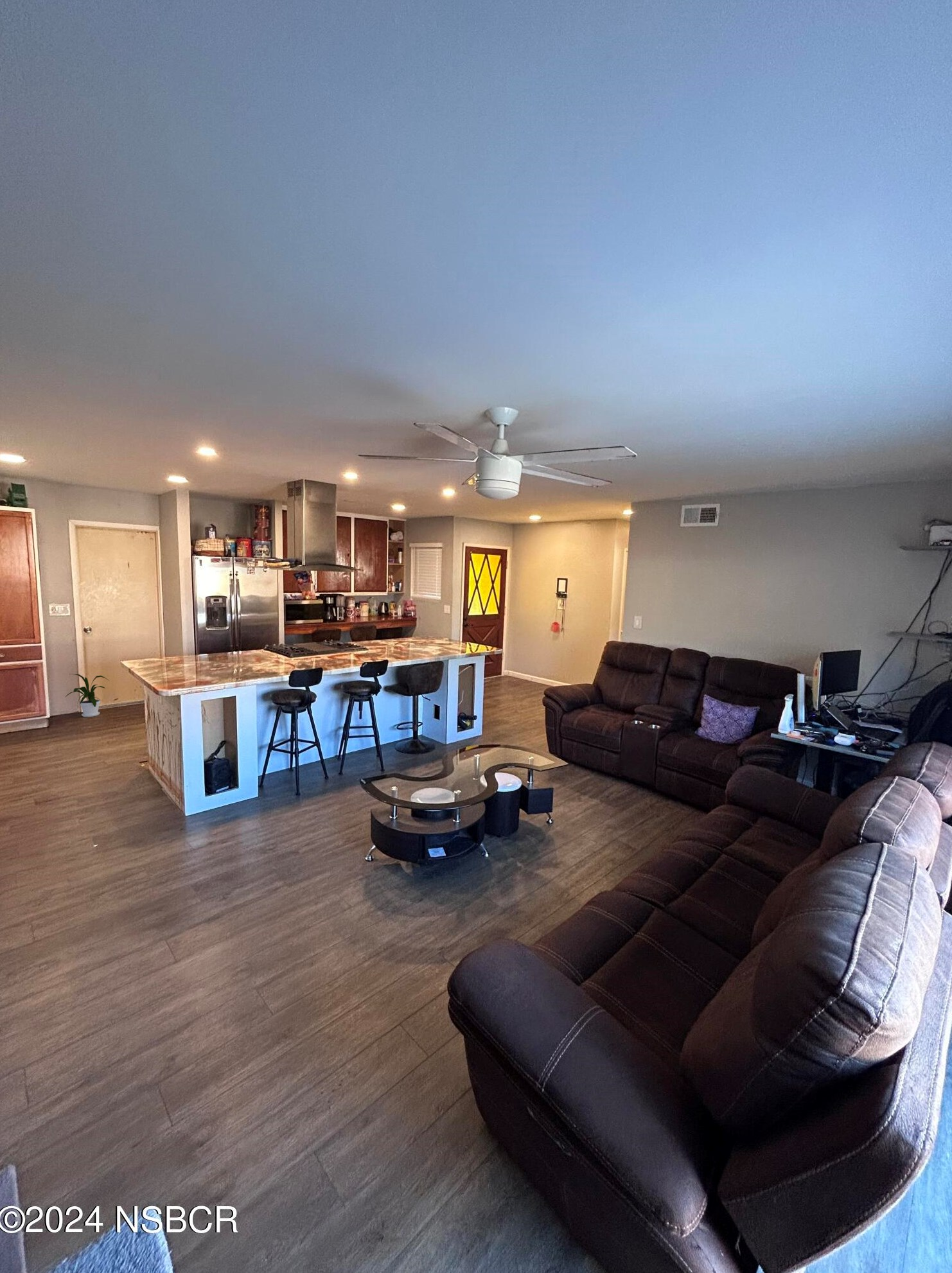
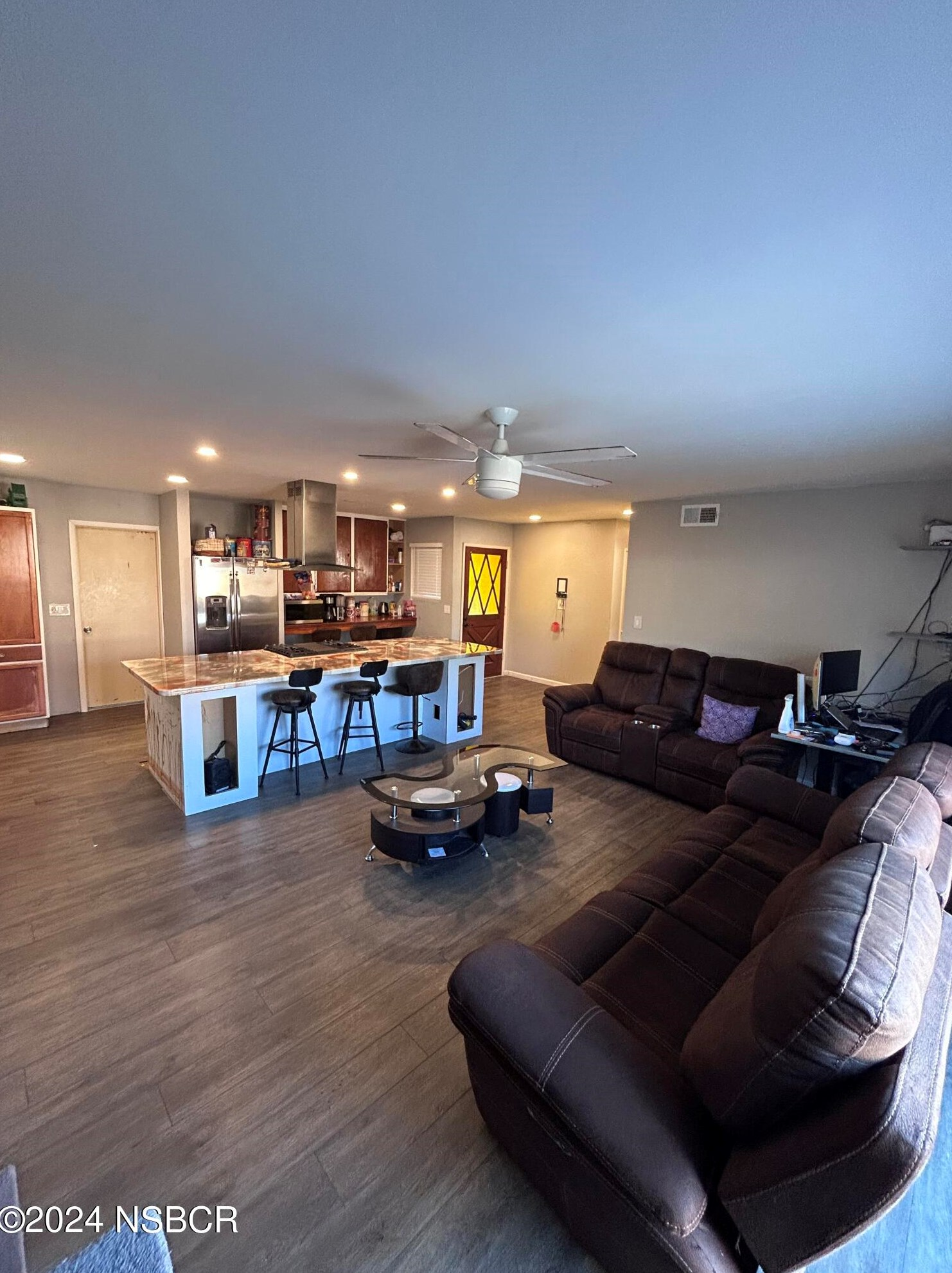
- house plant [65,673,110,717]
